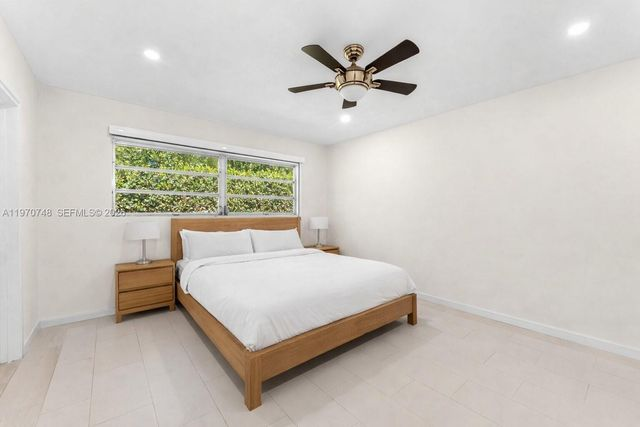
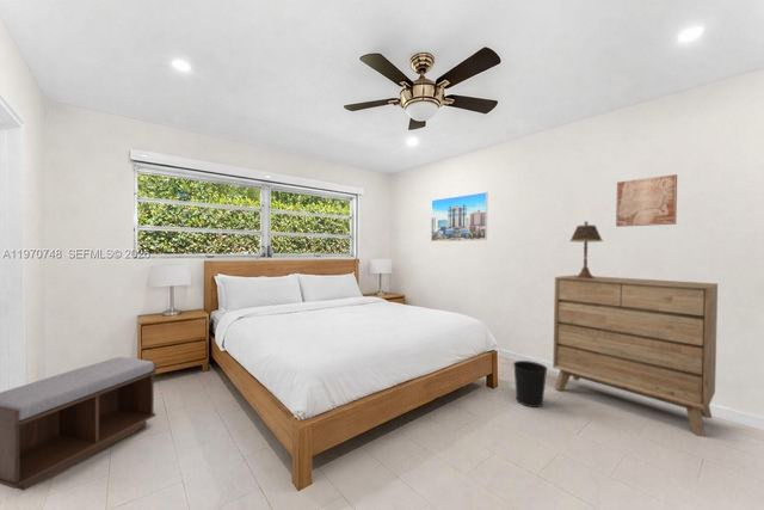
+ wastebasket [512,360,549,408]
+ bench [0,356,158,492]
+ table lamp [568,221,604,279]
+ wall art [615,173,678,228]
+ dresser [552,274,719,438]
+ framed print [430,191,489,242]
